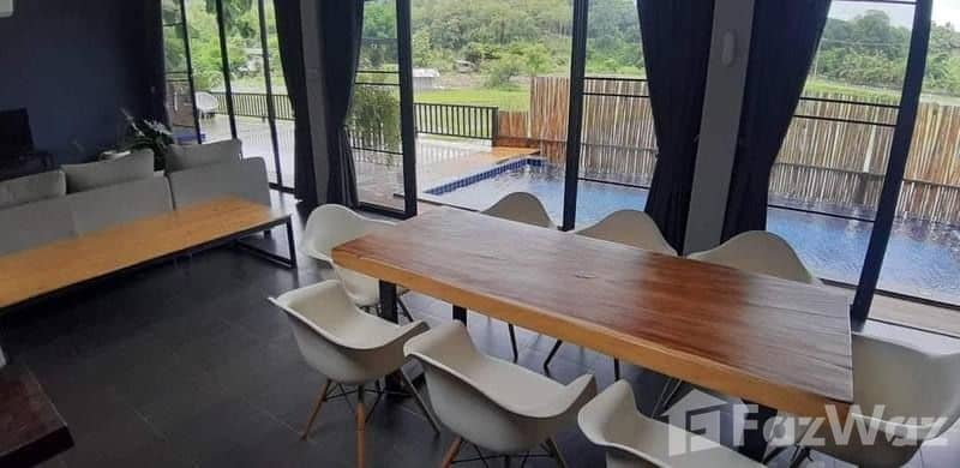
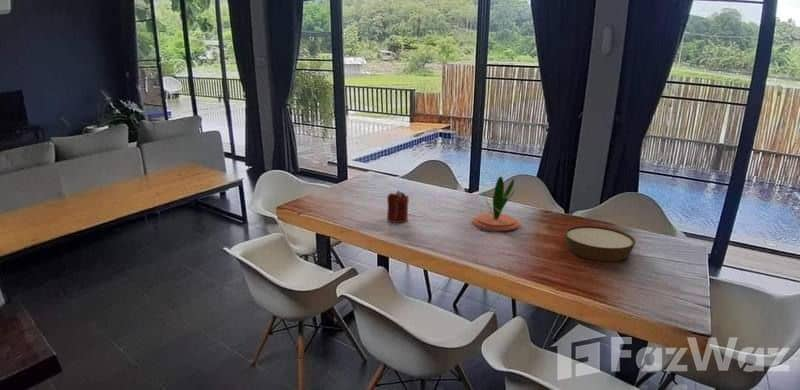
+ bowl [563,225,637,262]
+ candle [386,189,410,224]
+ plant [472,175,522,232]
